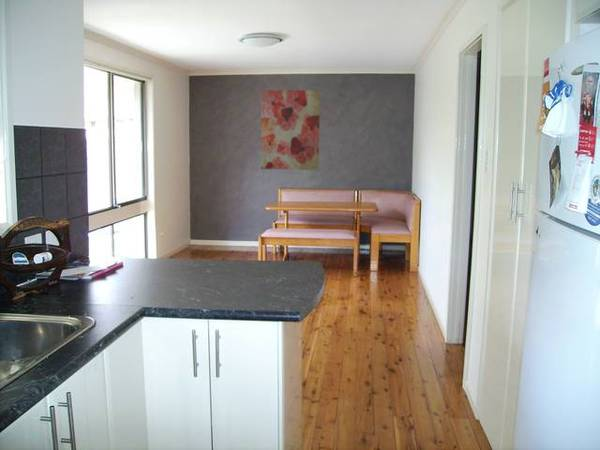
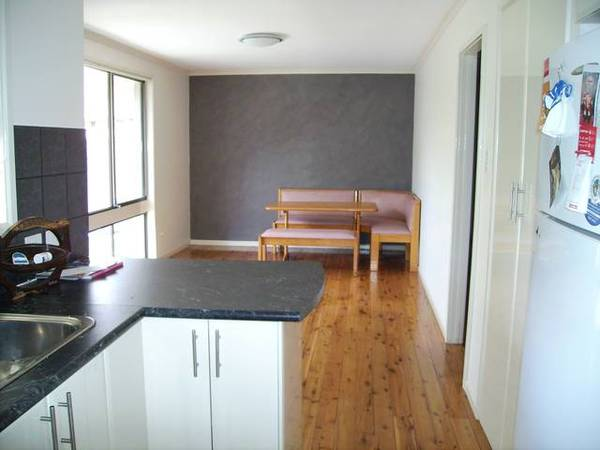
- wall art [260,89,321,171]
